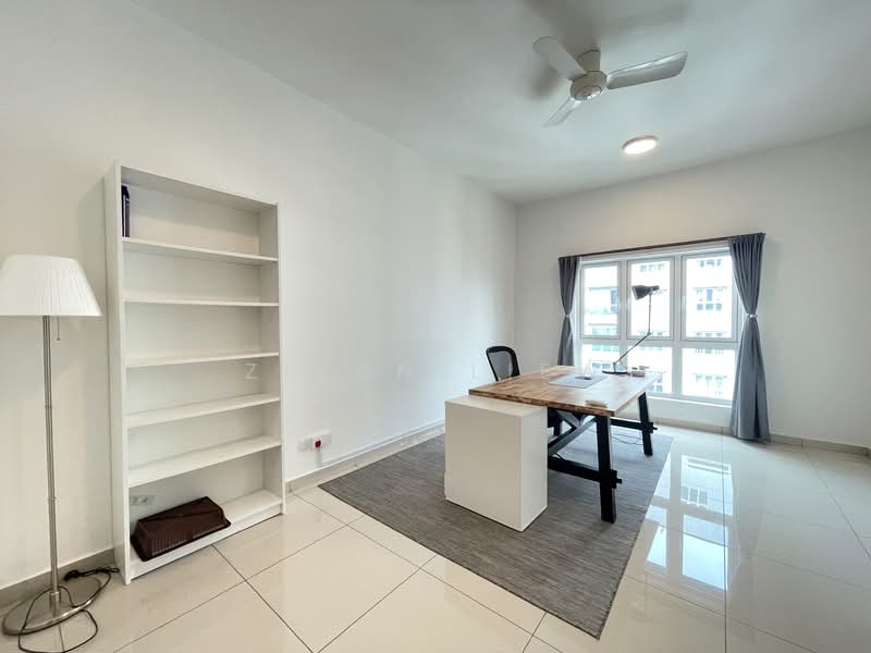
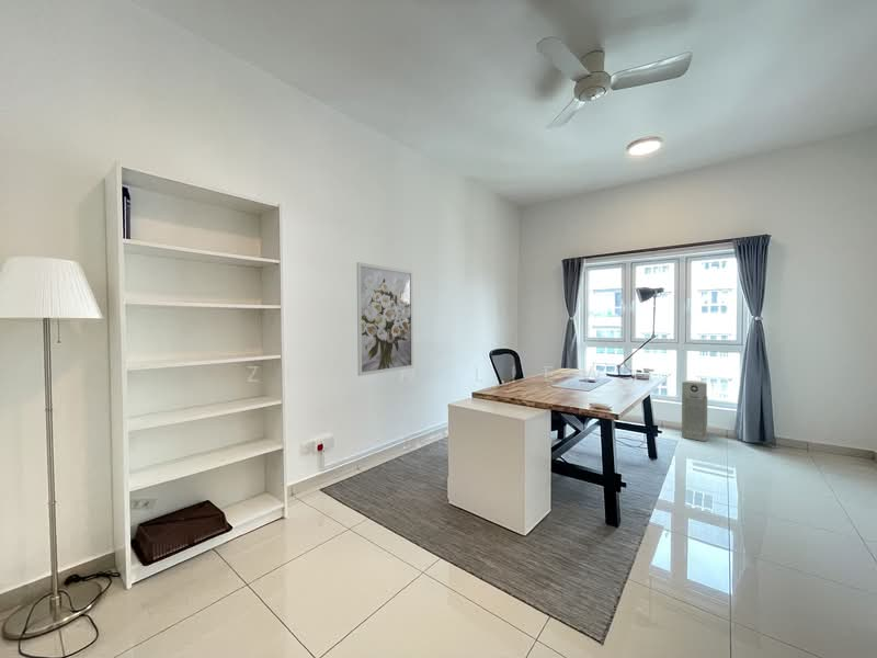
+ air purifier [681,379,708,442]
+ wall art [356,261,414,377]
